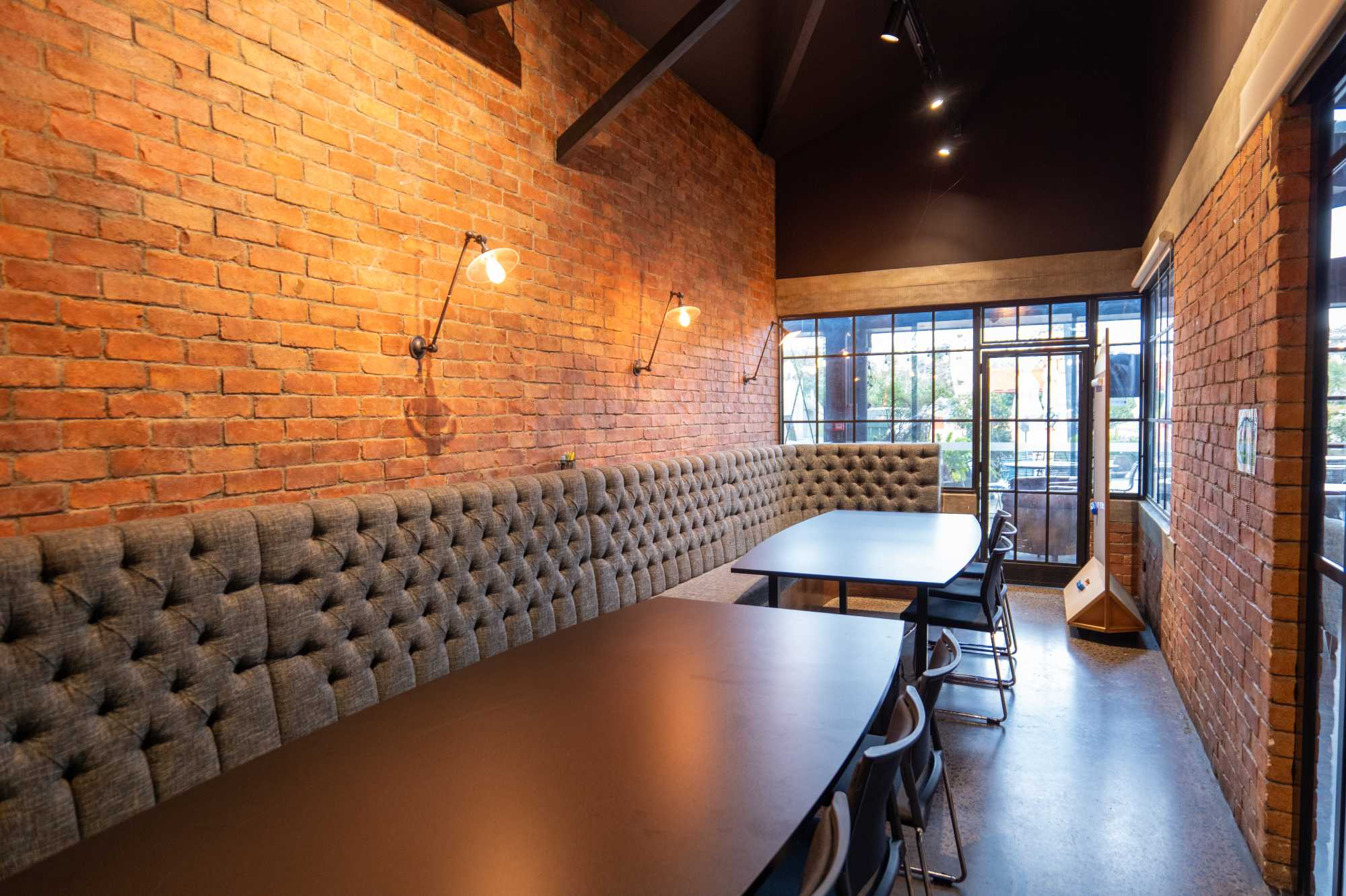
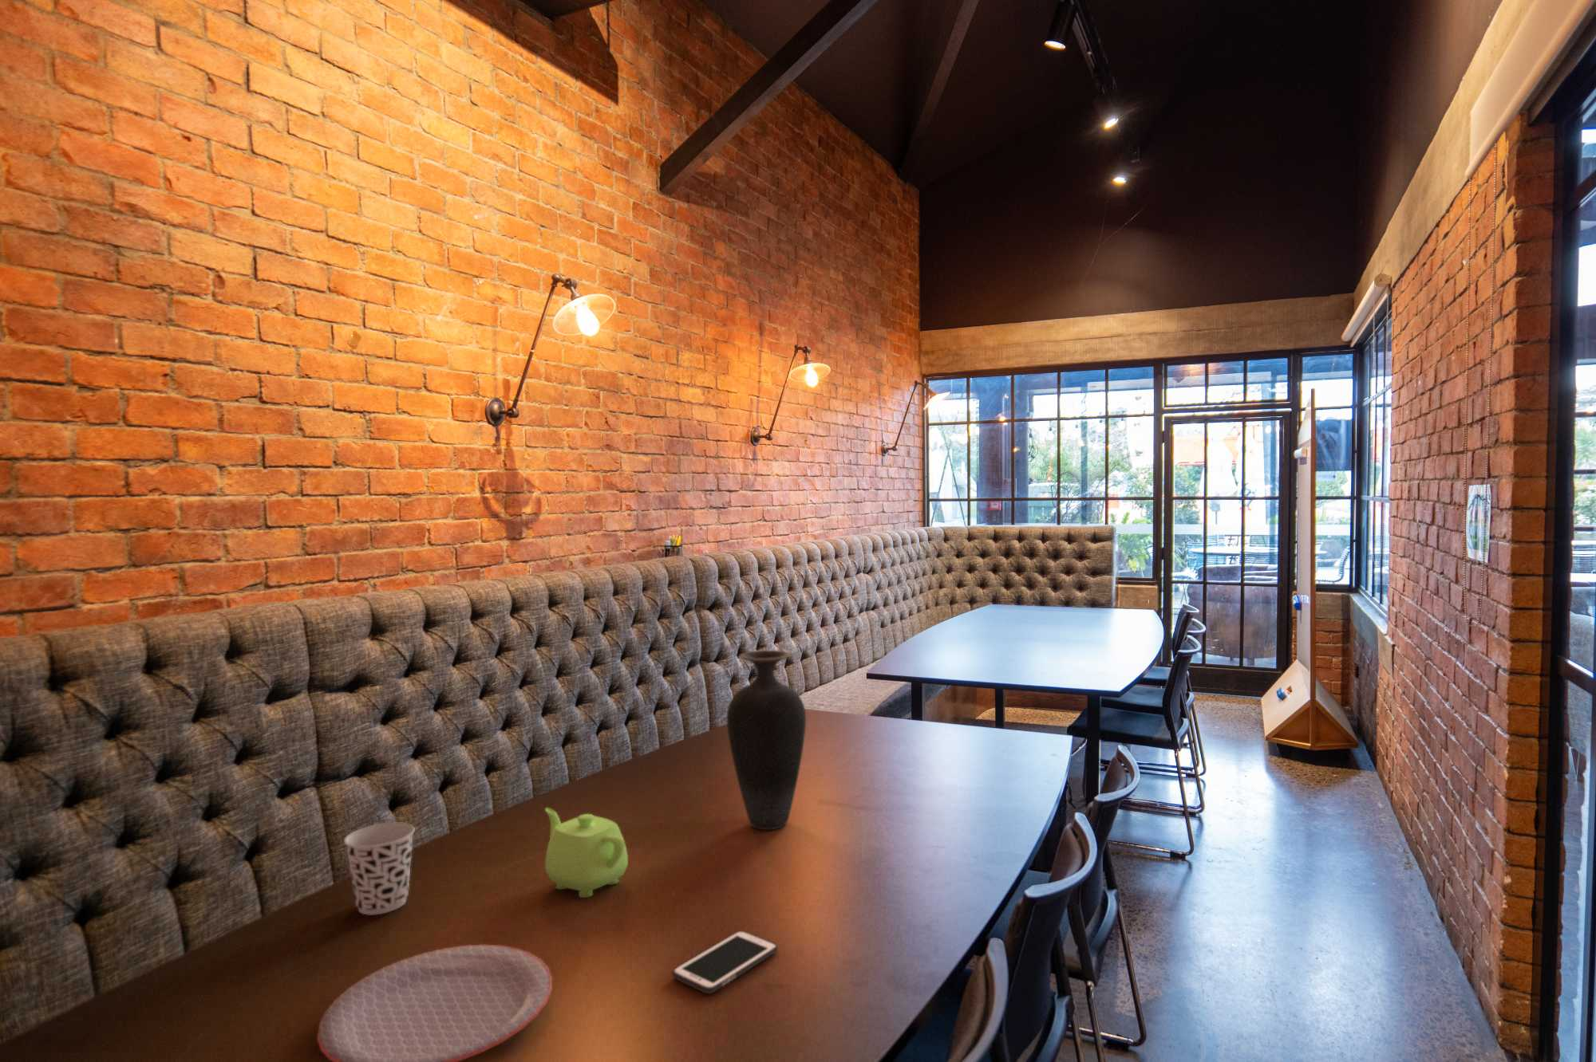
+ teapot [544,807,628,898]
+ cell phone [672,929,779,994]
+ cup [343,823,416,915]
+ plate [317,943,553,1062]
+ vase [726,650,806,831]
